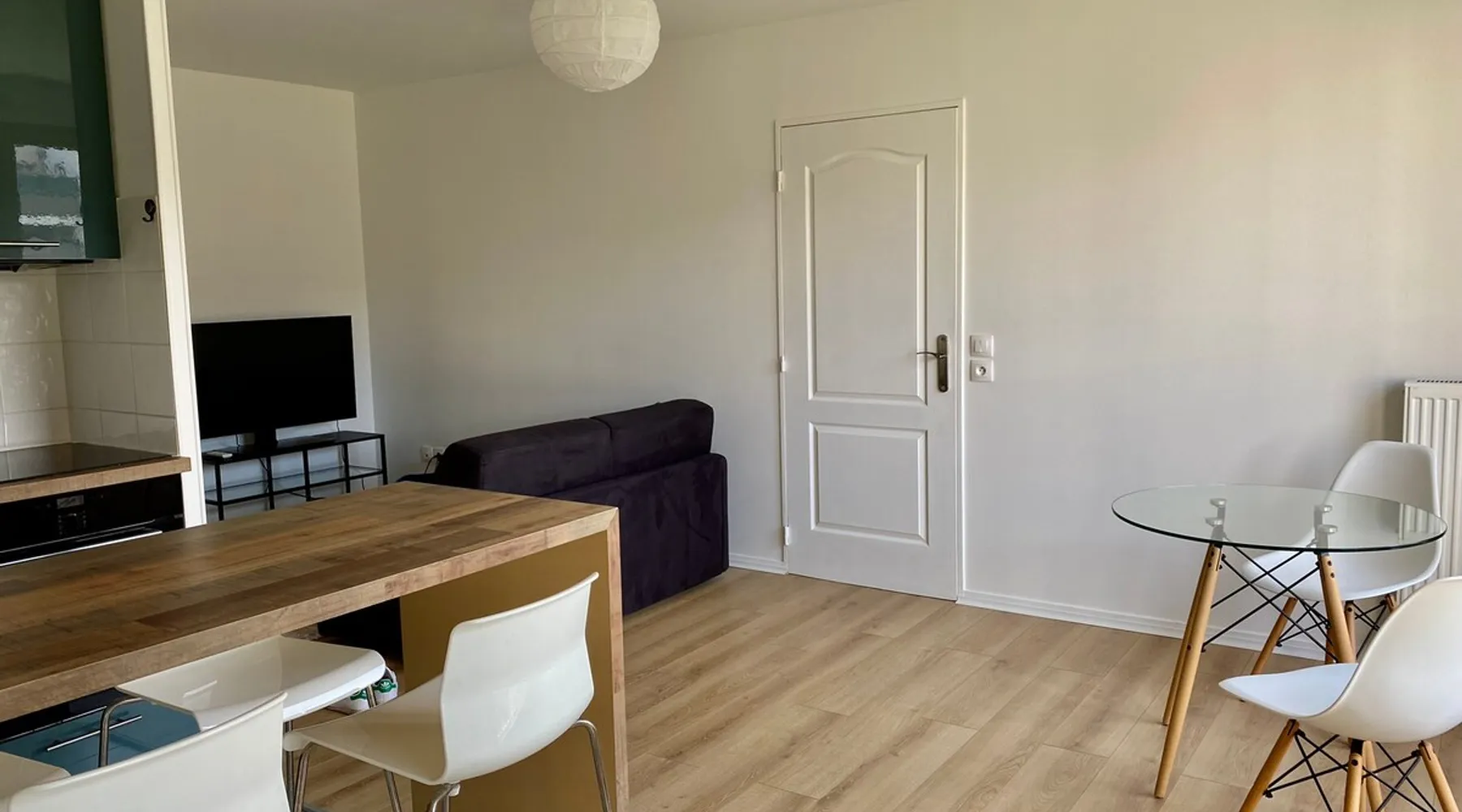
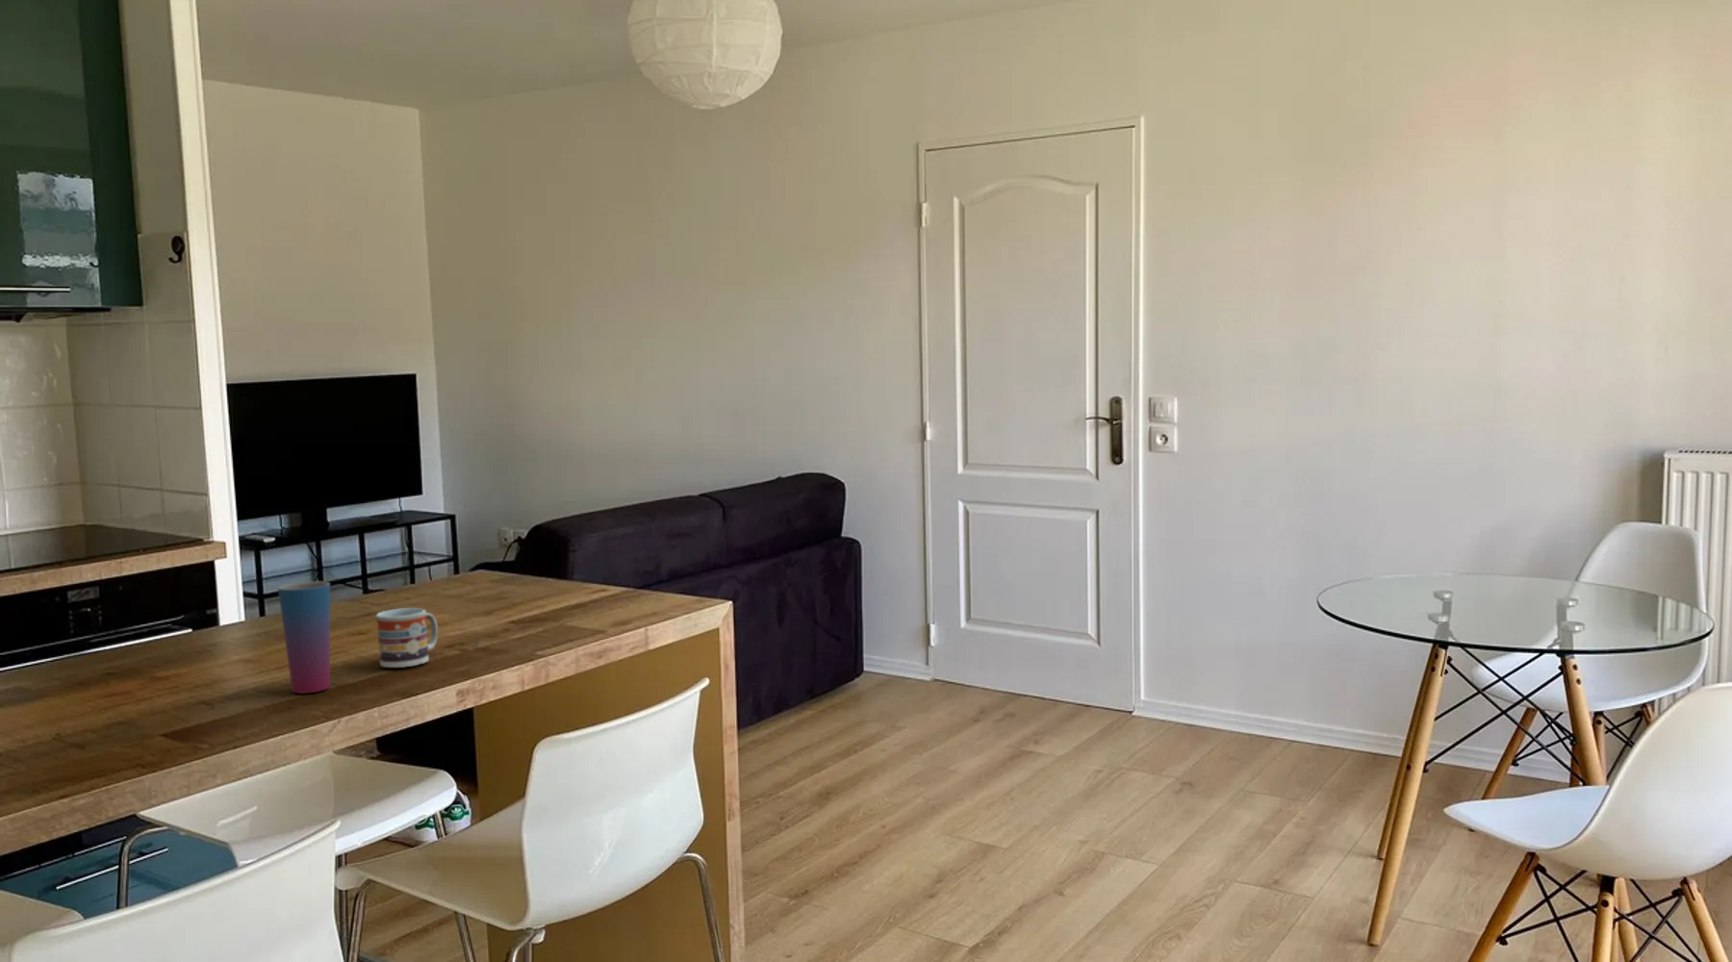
+ cup [374,607,438,668]
+ cup [277,581,331,694]
